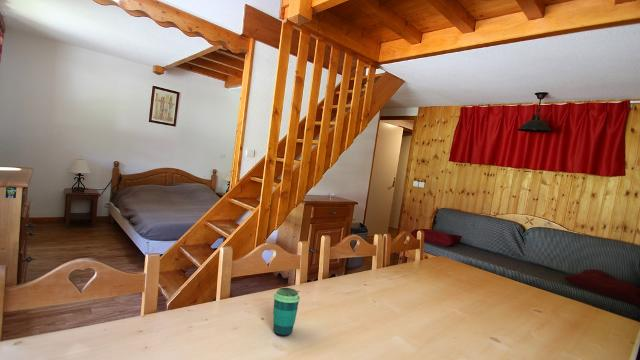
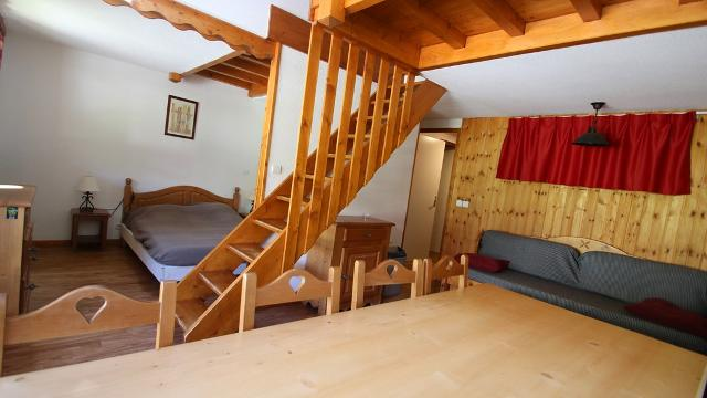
- cup [272,287,301,337]
